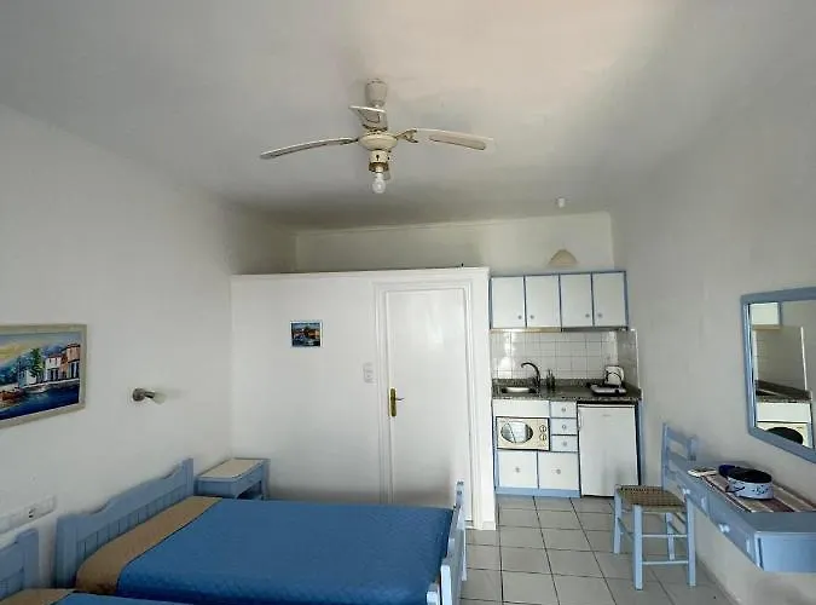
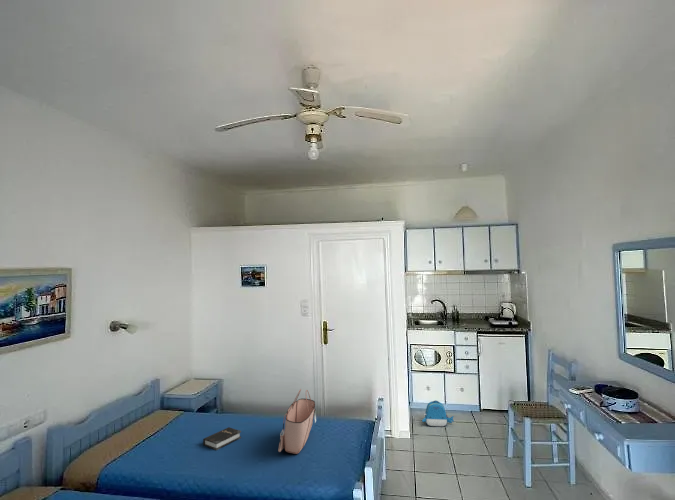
+ tote bag [277,388,317,455]
+ hardback book [202,426,242,451]
+ backpack [421,400,455,427]
